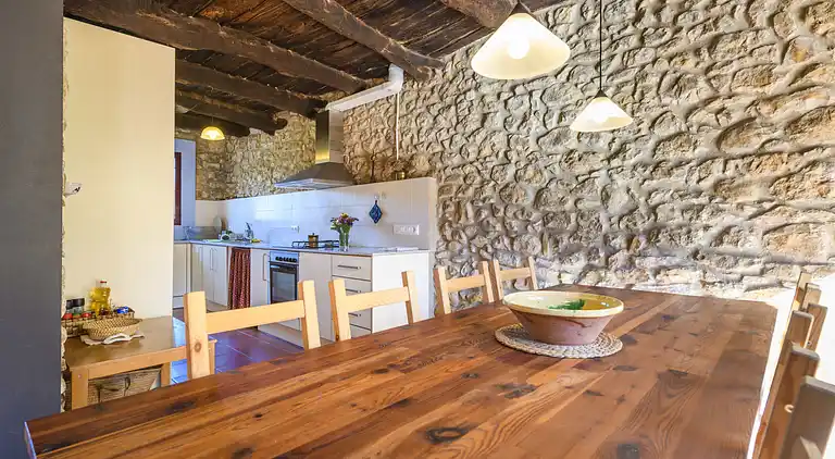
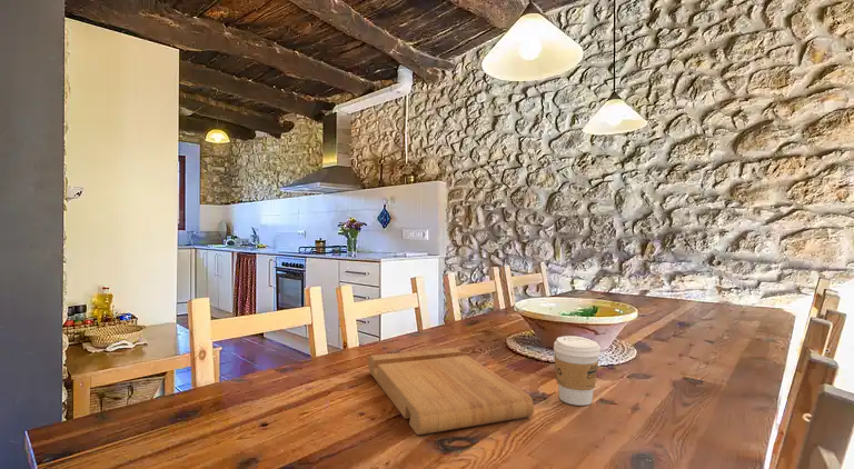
+ cutting board [368,347,535,436]
+ coffee cup [553,335,602,407]
